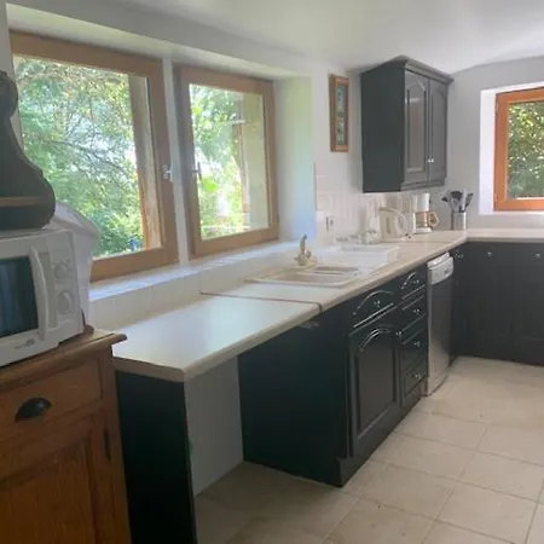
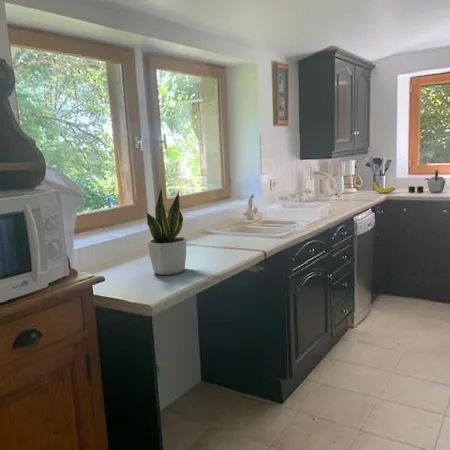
+ potted plant [145,186,187,276]
+ kettle [408,169,447,194]
+ fruit [372,176,396,195]
